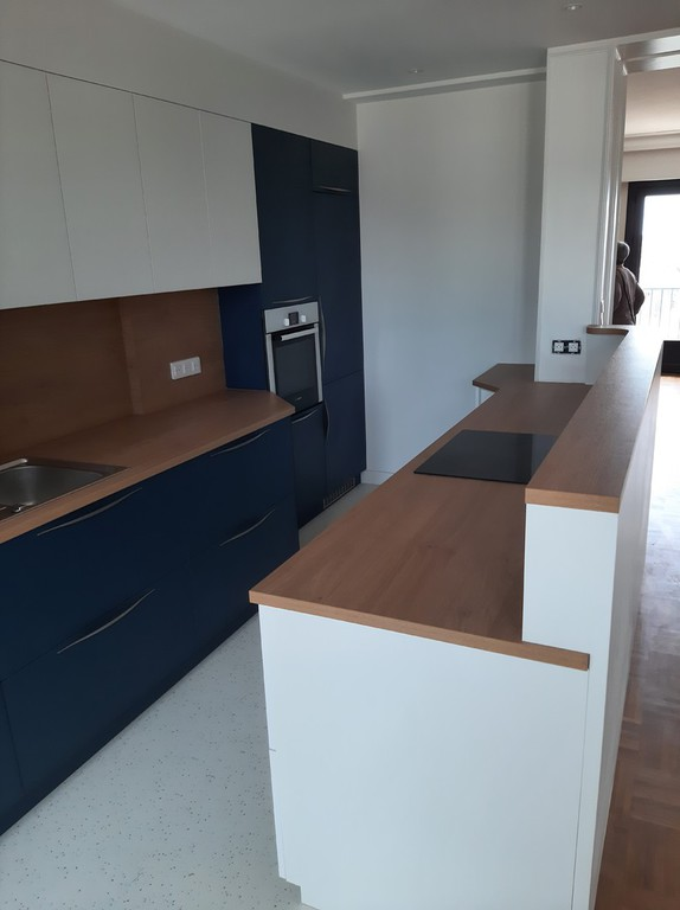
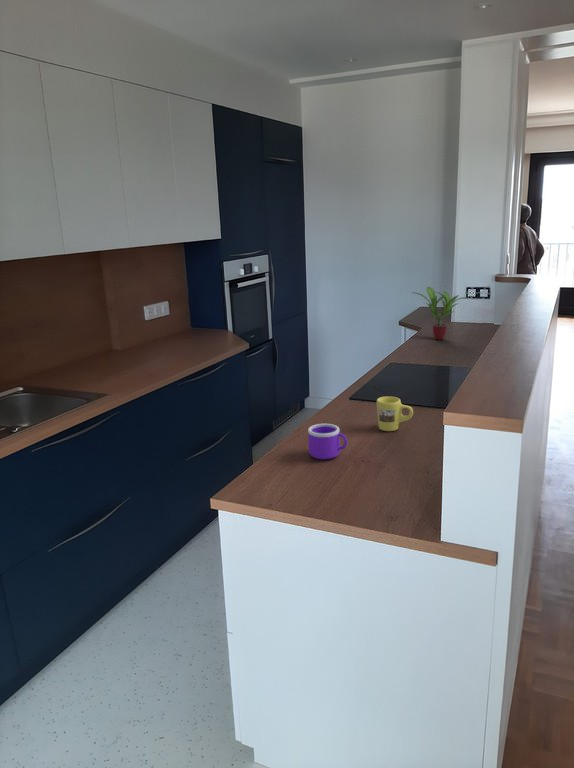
+ potted plant [412,286,469,341]
+ mug [307,423,348,460]
+ mug [376,396,414,432]
